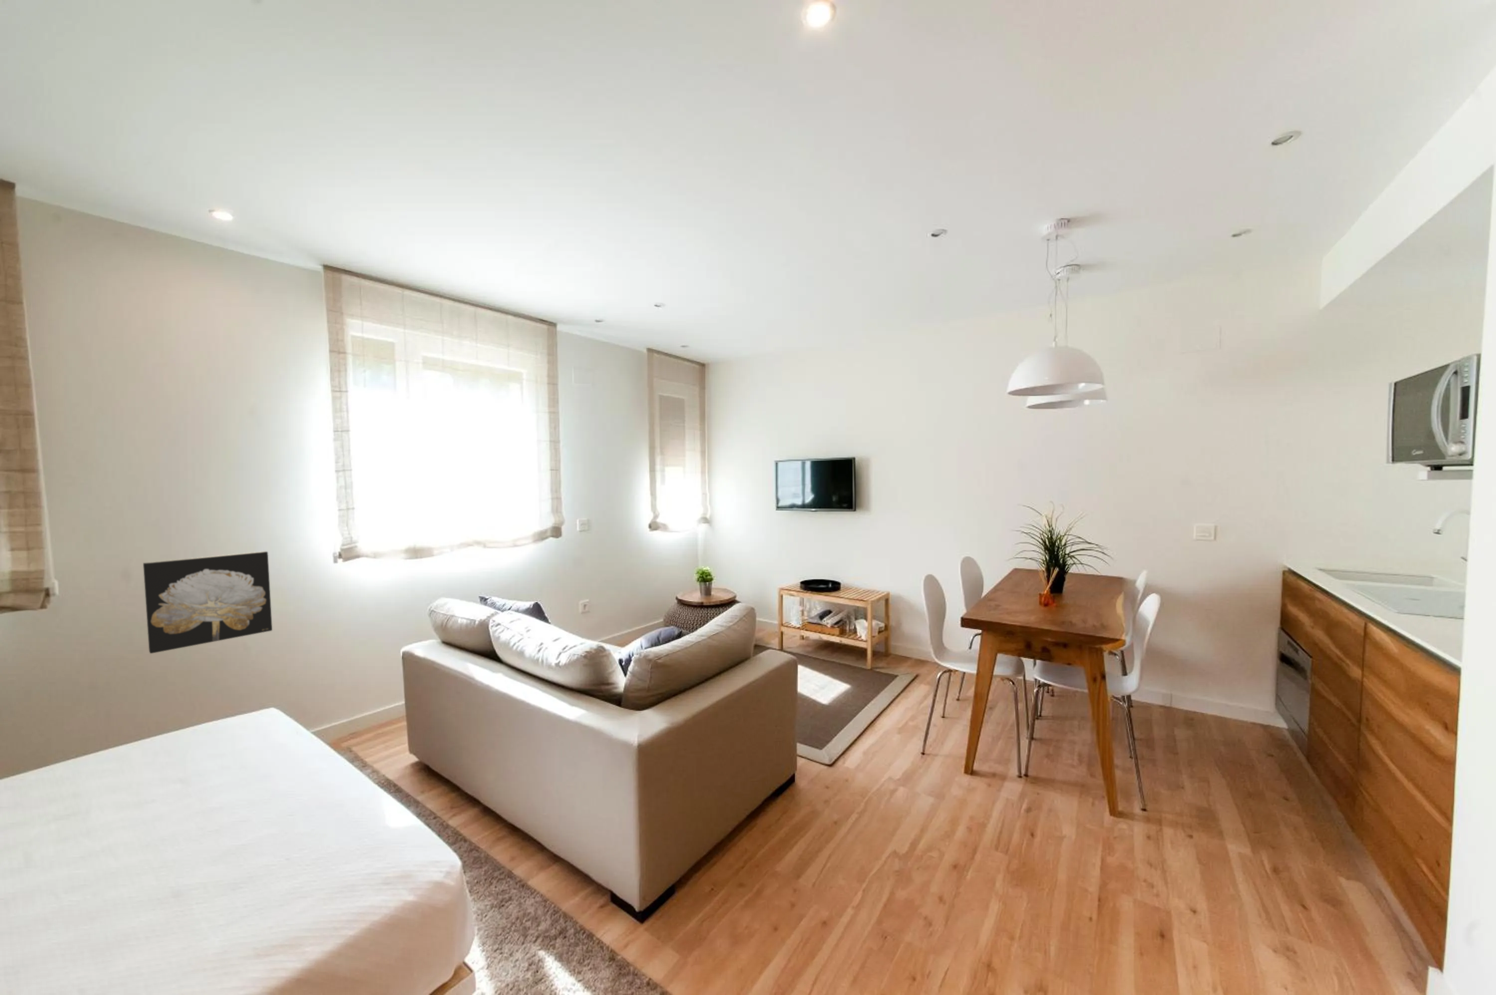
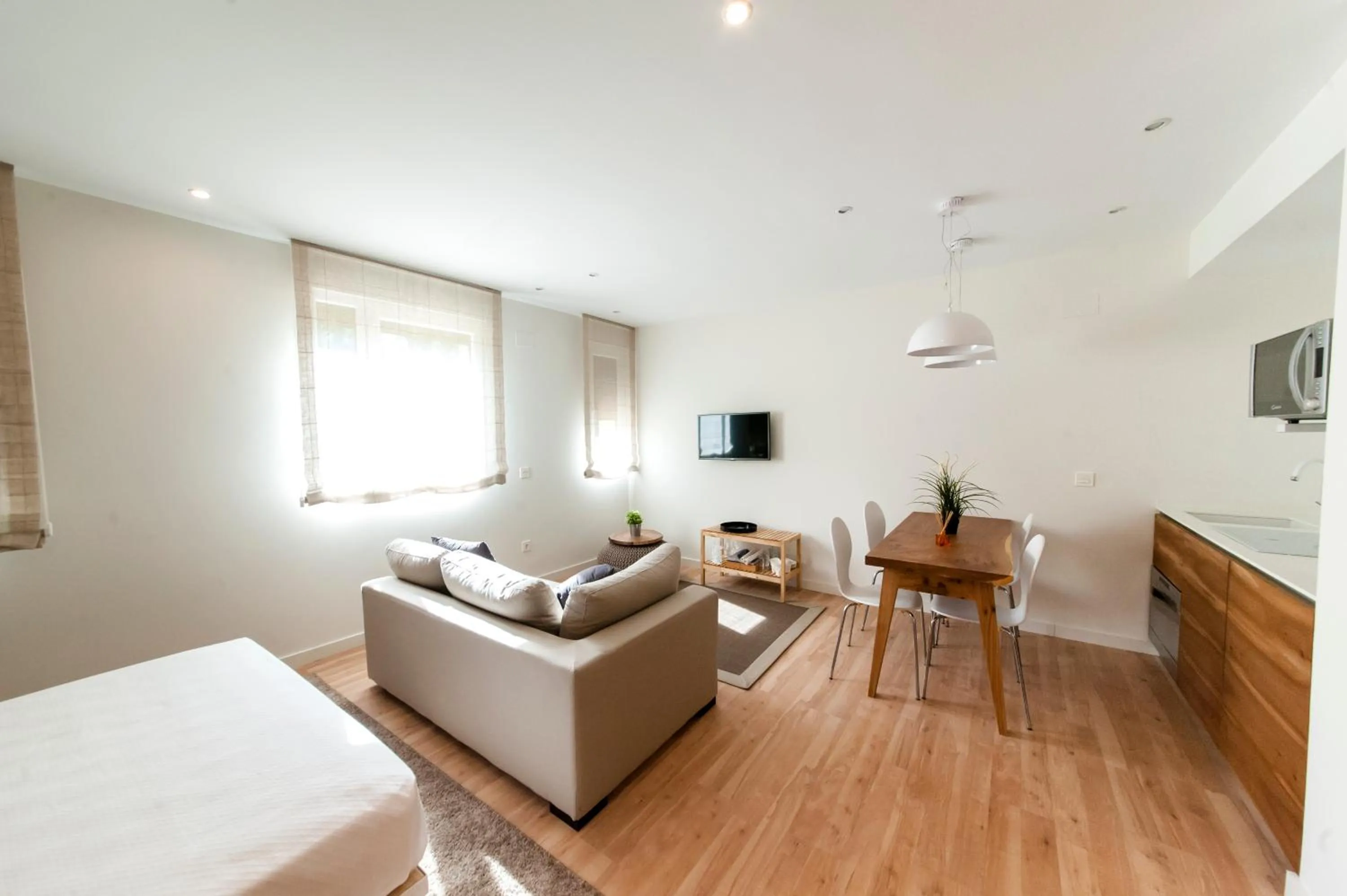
- wall art [142,551,273,654]
